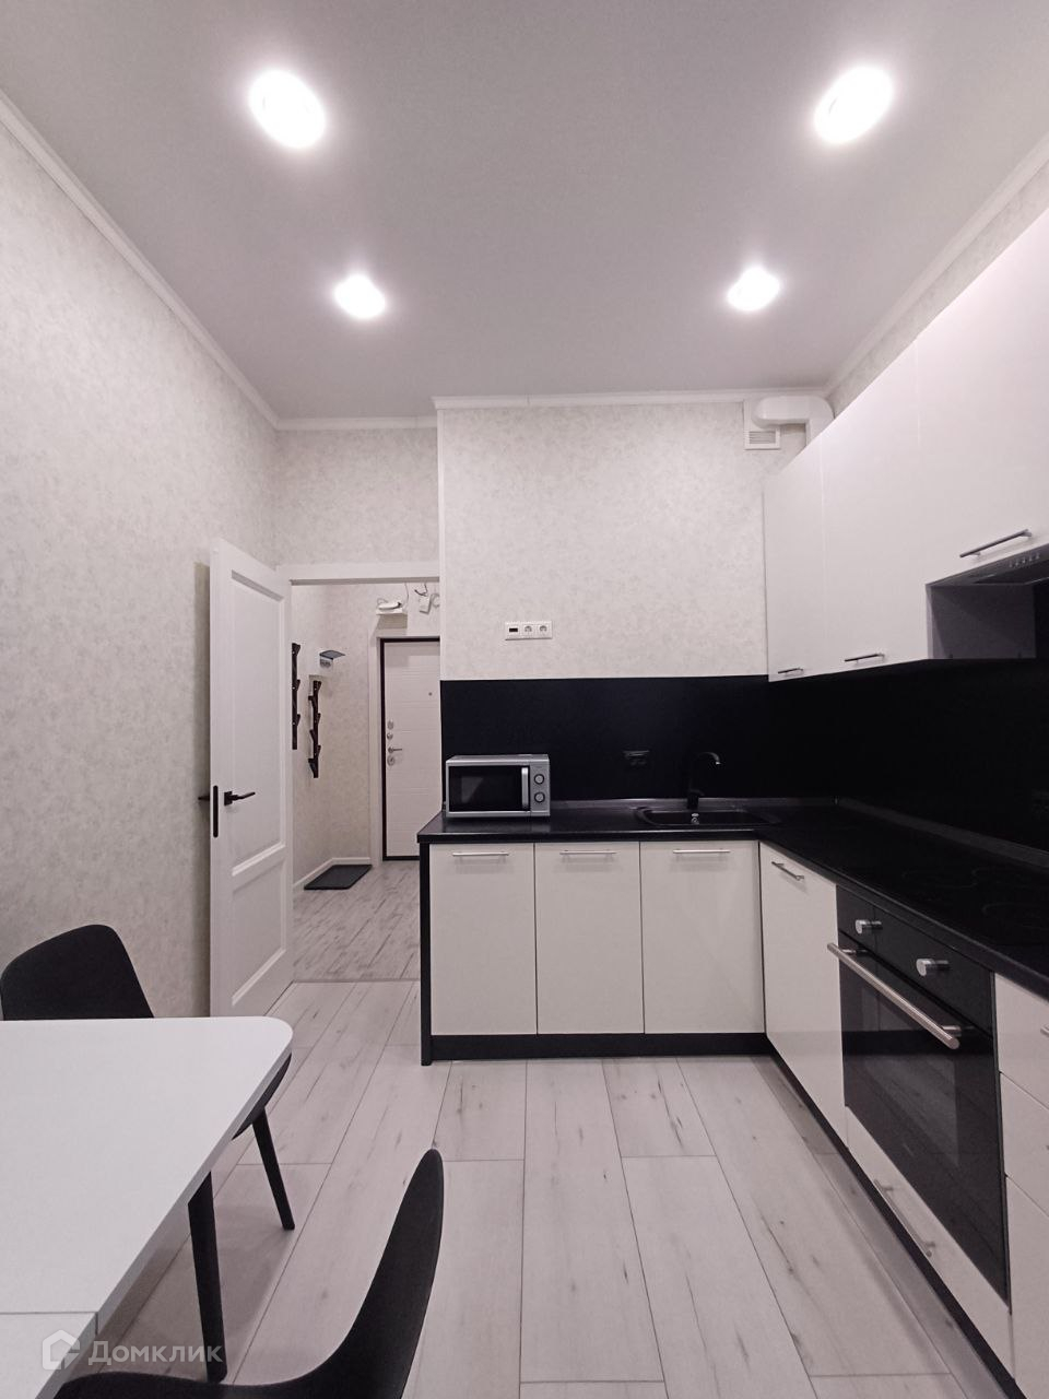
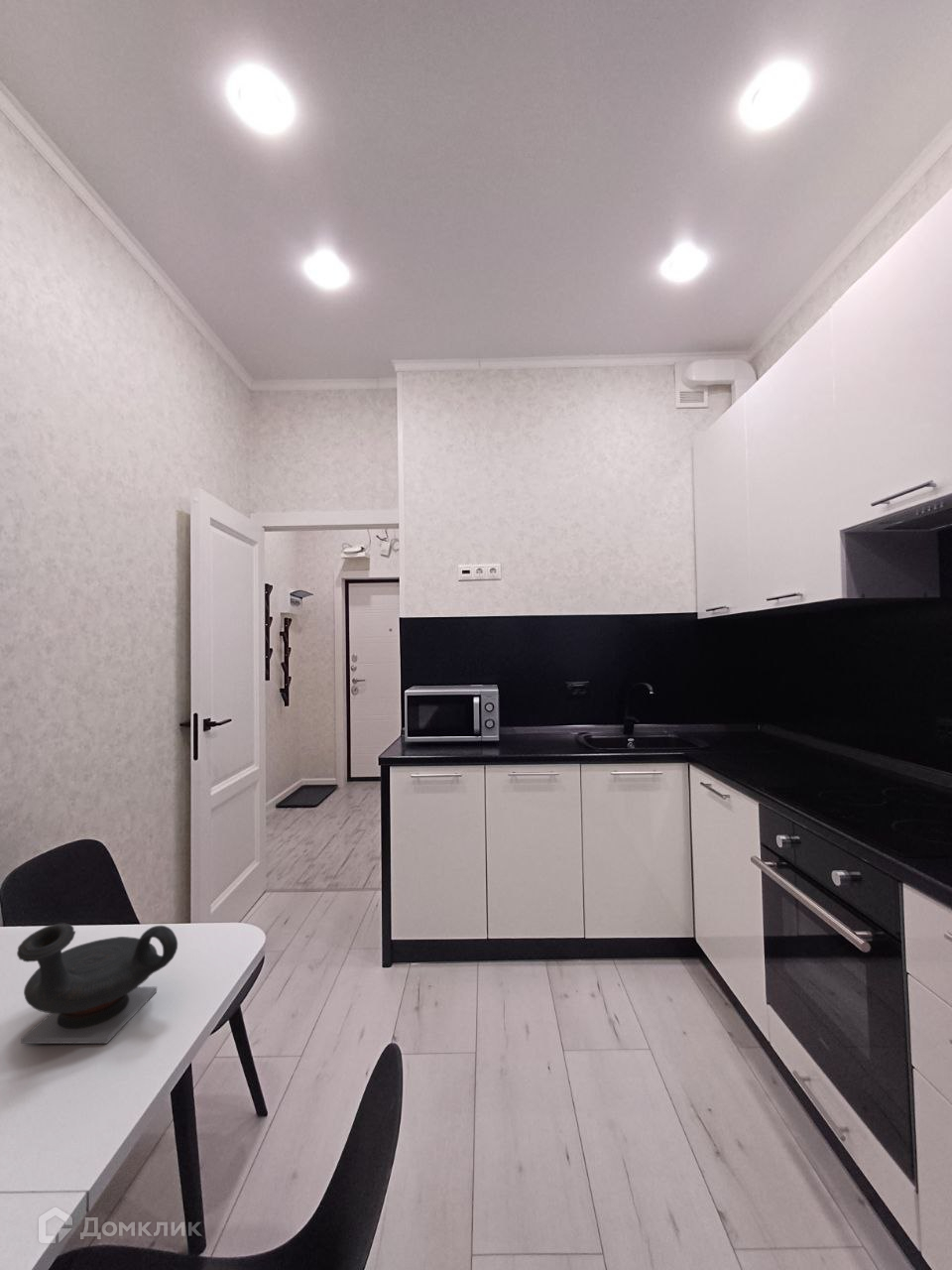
+ teapot [16,923,179,1045]
